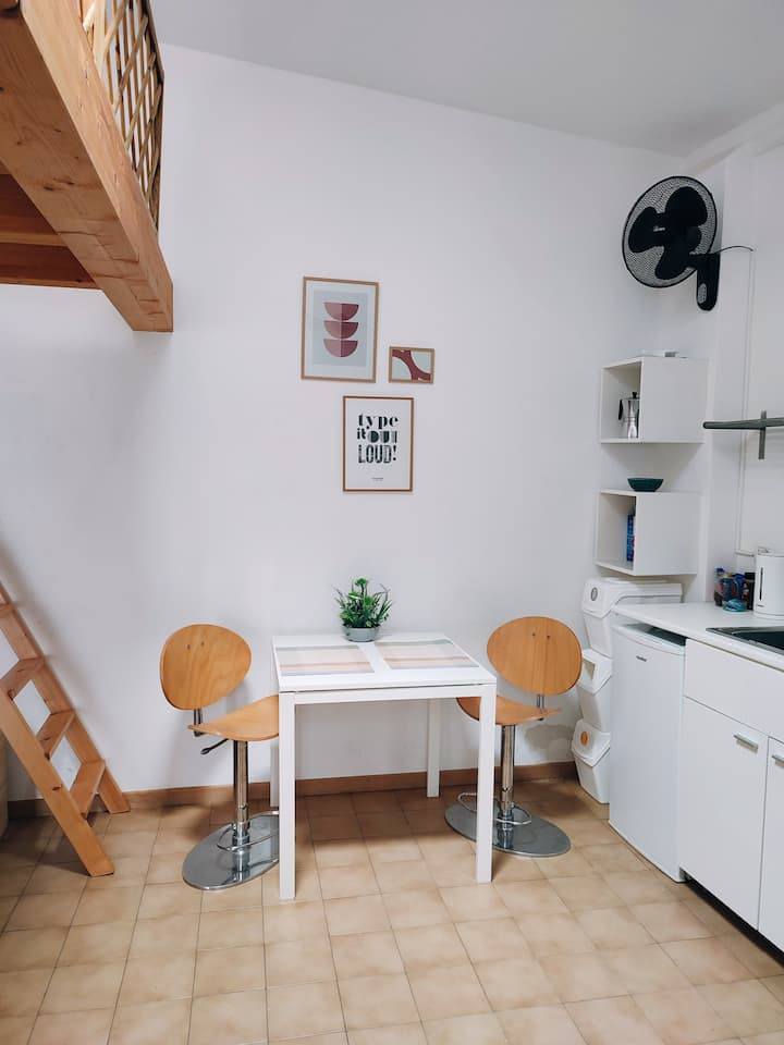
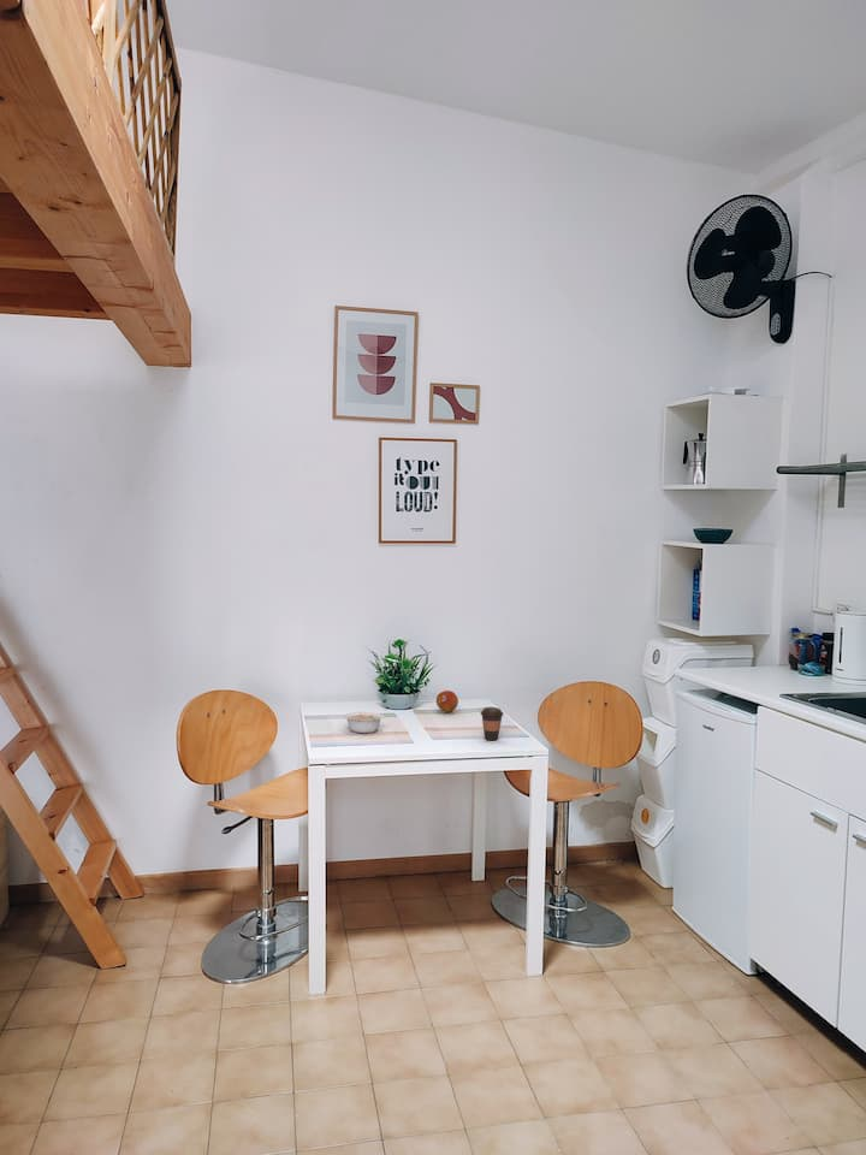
+ fruit [435,689,459,713]
+ coffee cup [480,706,504,741]
+ legume [343,711,385,734]
